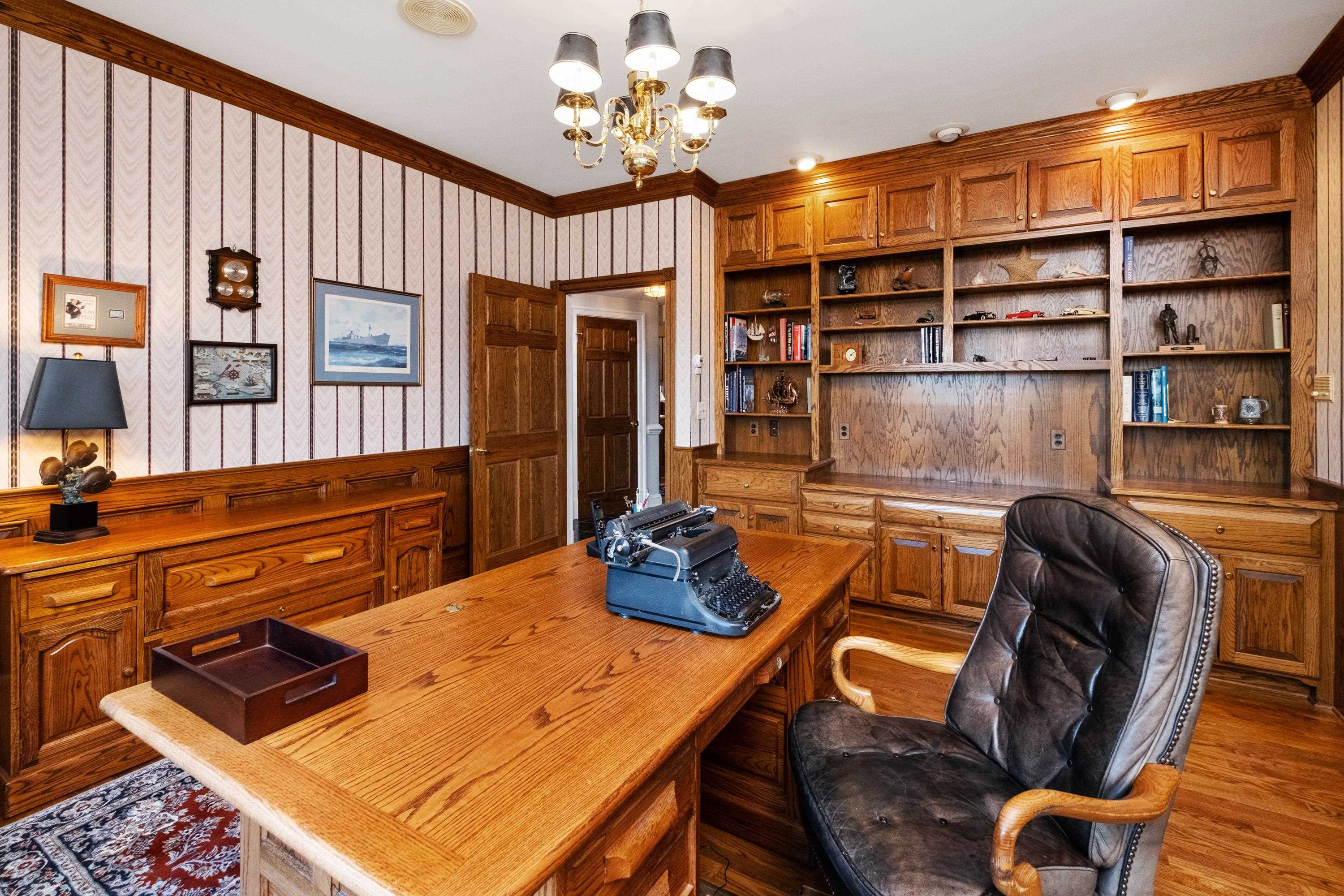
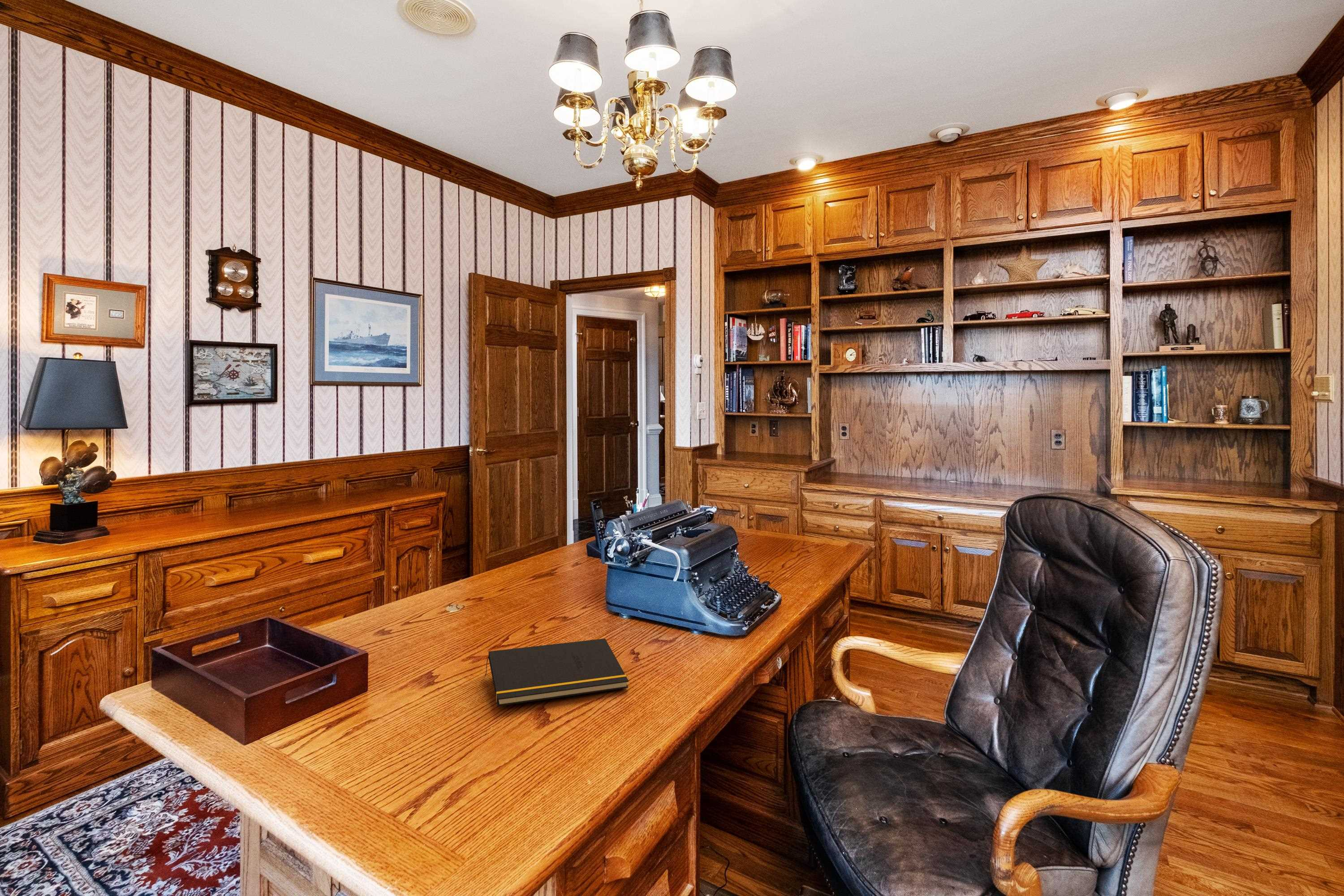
+ notepad [484,638,629,706]
